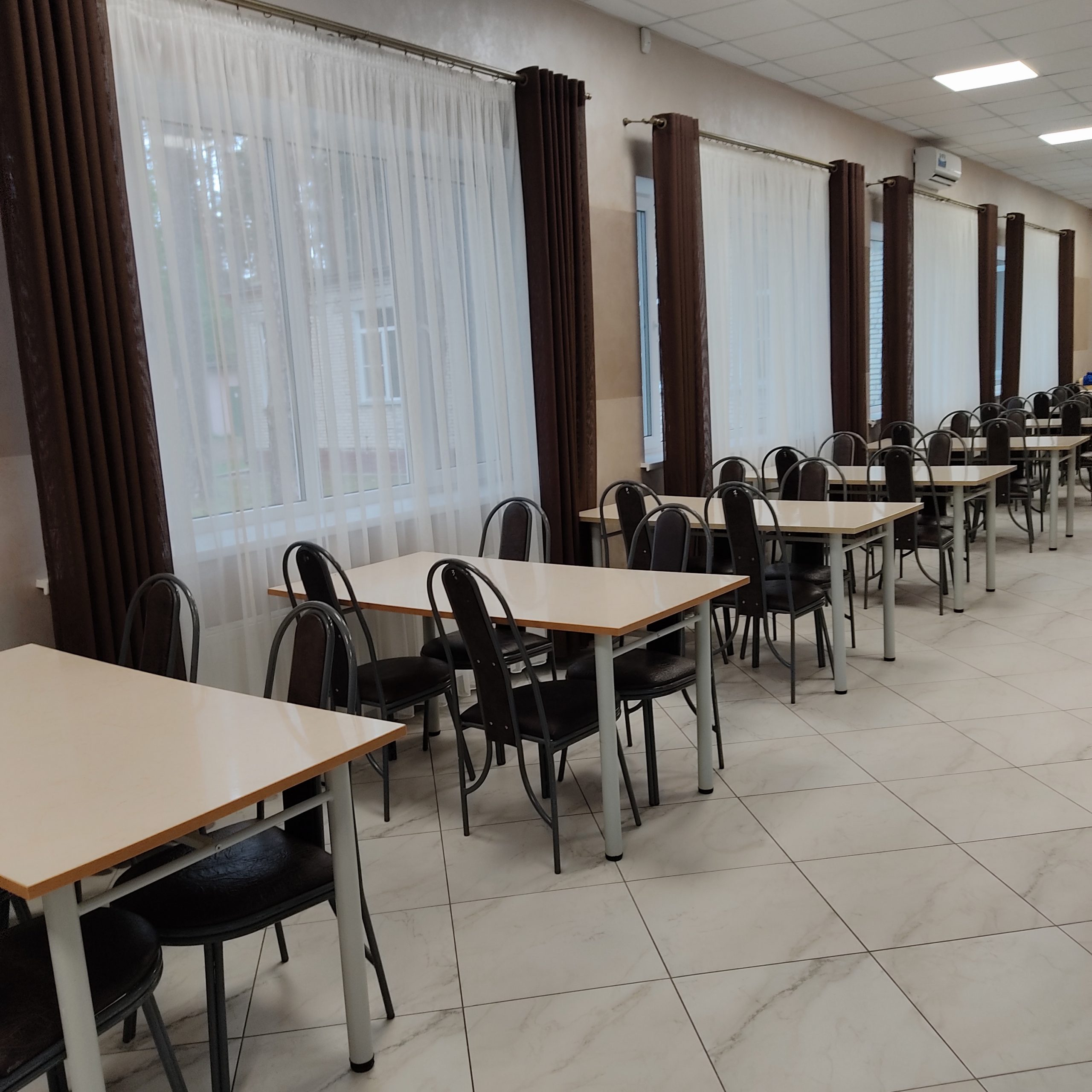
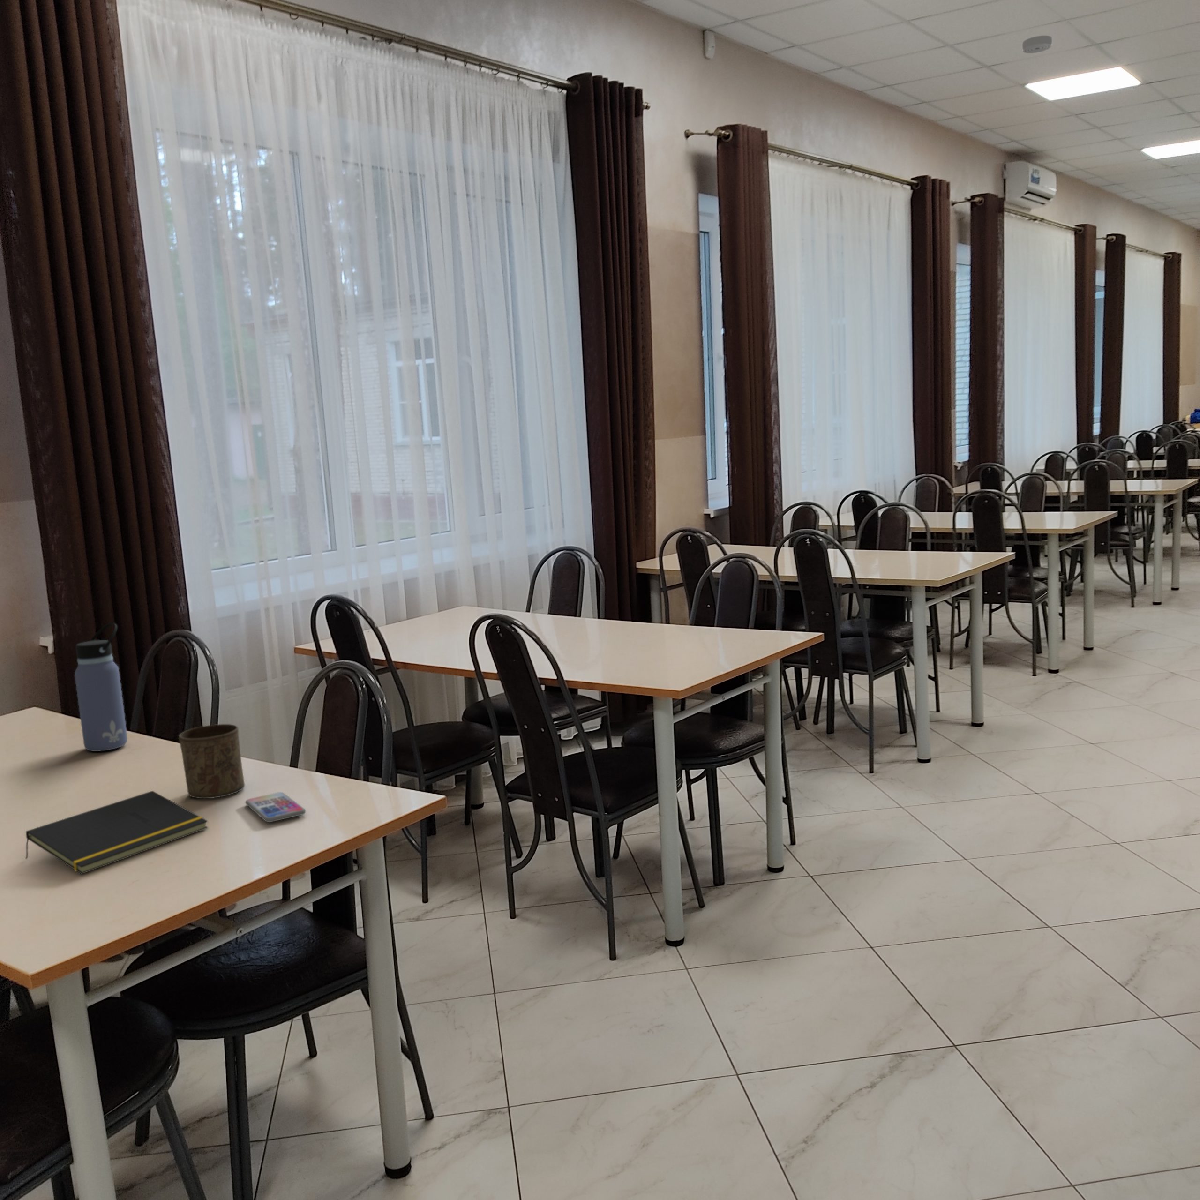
+ smoke detector [1022,35,1053,54]
+ smartphone [245,791,307,823]
+ water bottle [74,622,127,752]
+ cup [178,724,245,799]
+ notepad [25,790,208,875]
